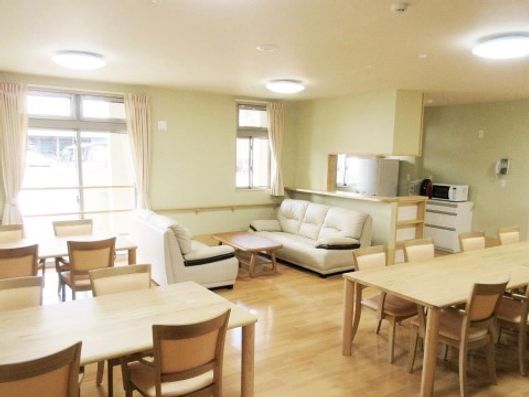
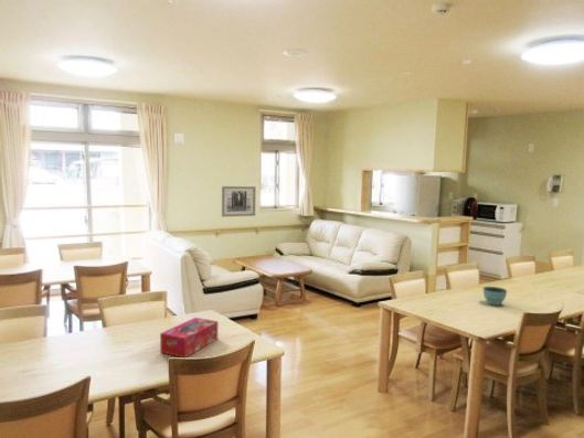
+ tissue box [159,317,219,359]
+ flower pot [482,286,508,307]
+ wall art [221,185,257,217]
